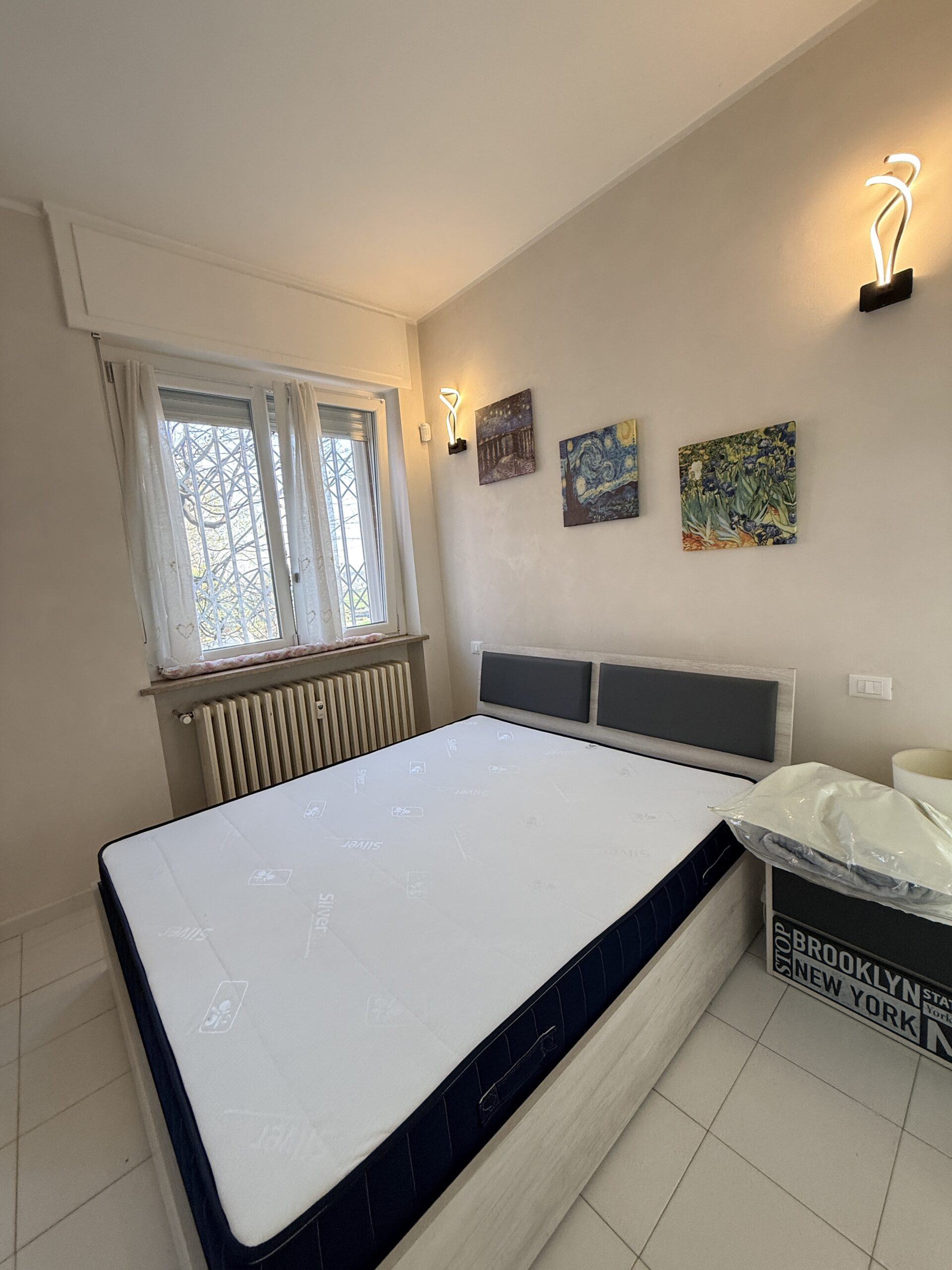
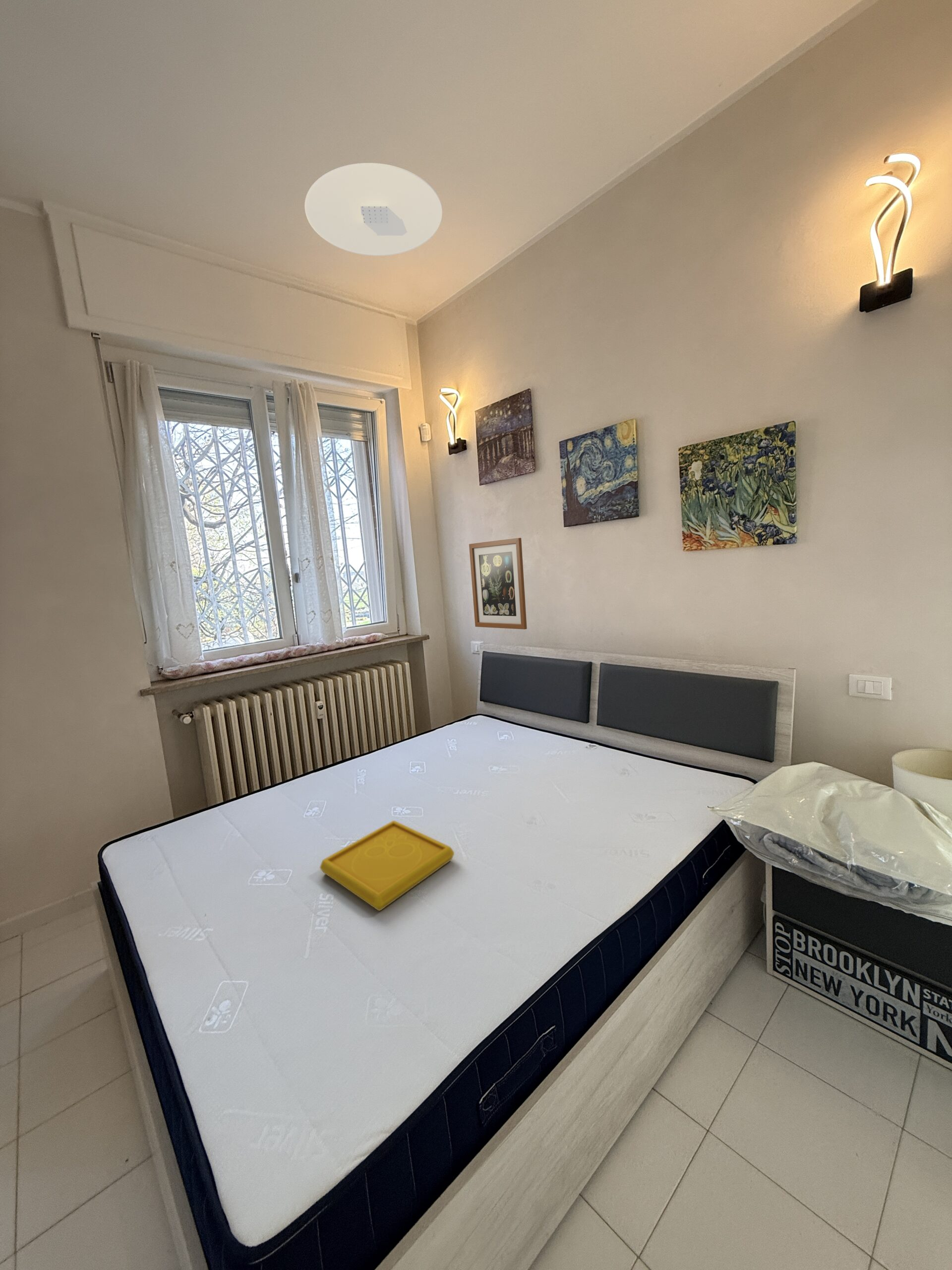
+ serving tray [319,820,455,911]
+ wall art [469,537,527,630]
+ ceiling light [304,162,443,256]
